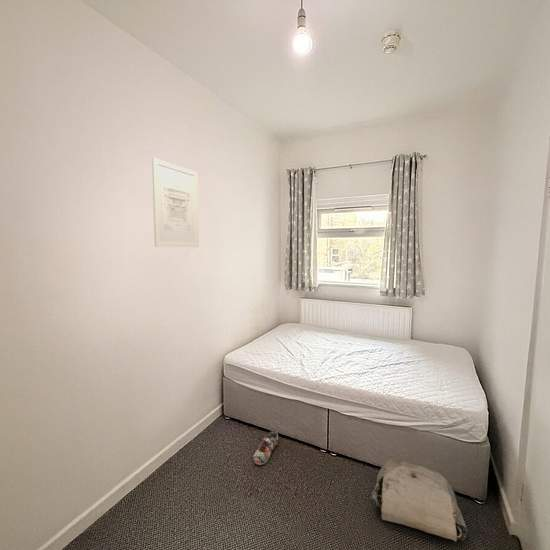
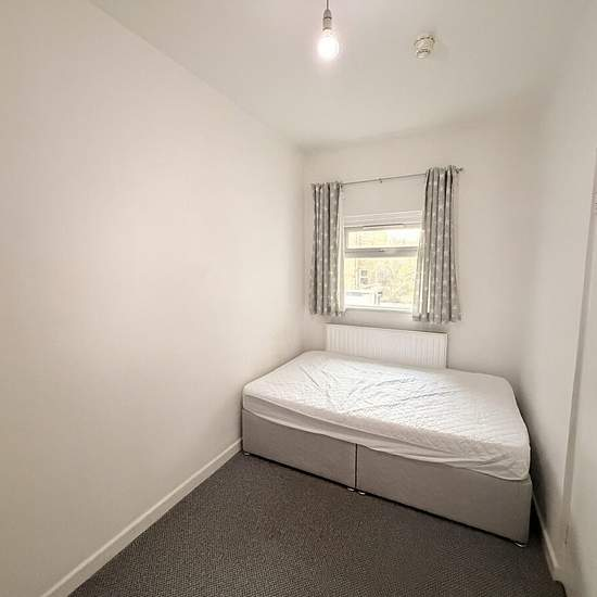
- wall art [151,157,200,248]
- bag [370,459,469,543]
- shoe [253,430,279,466]
